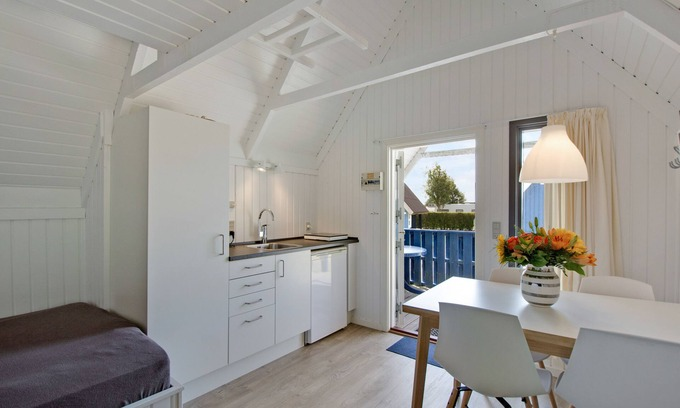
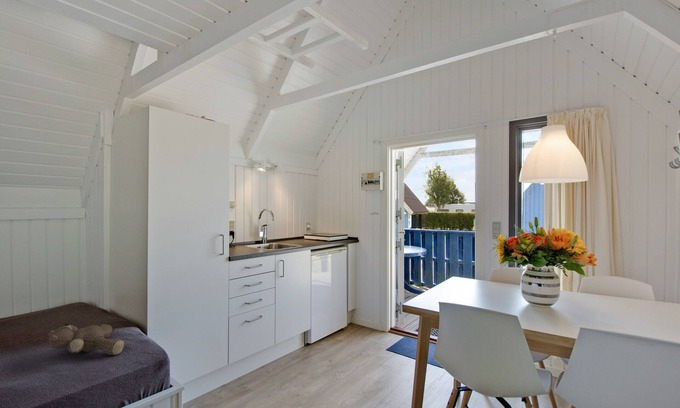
+ stuffed bear [47,322,125,356]
